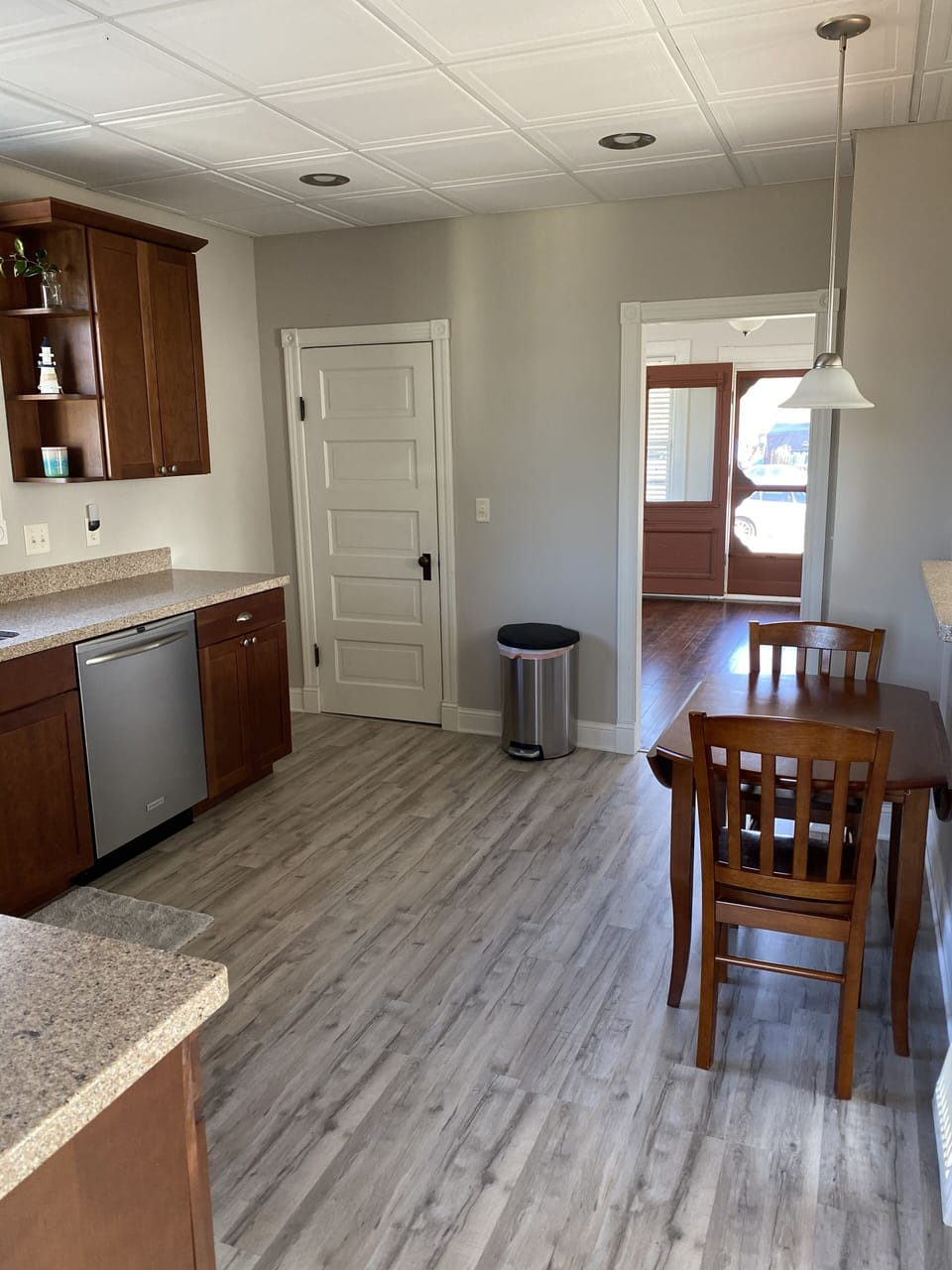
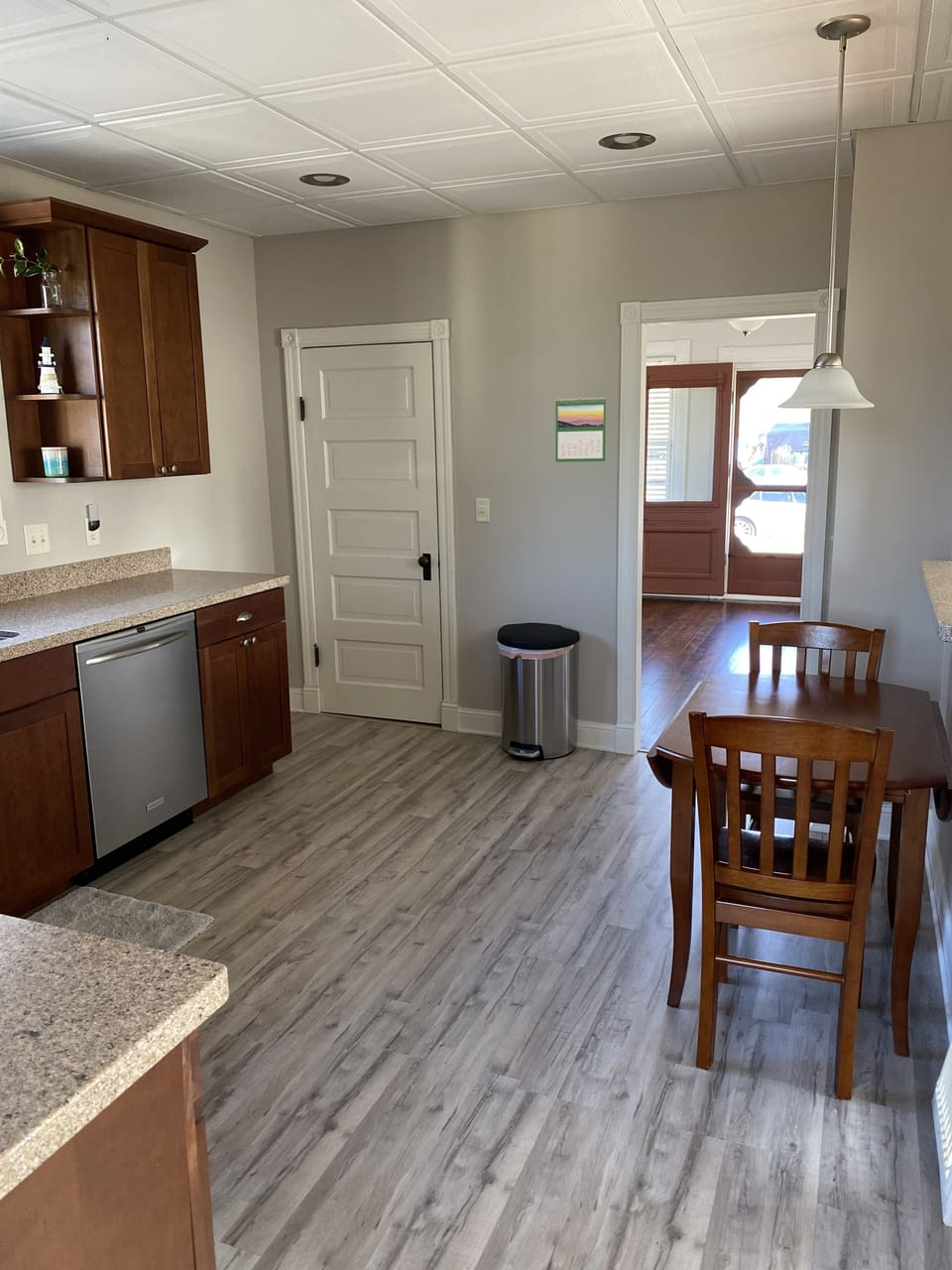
+ calendar [554,396,607,463]
